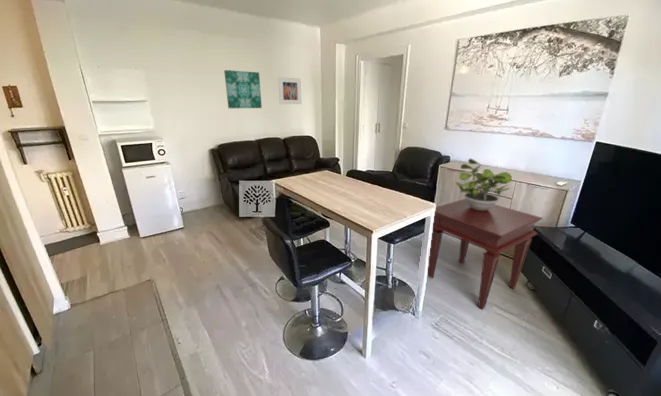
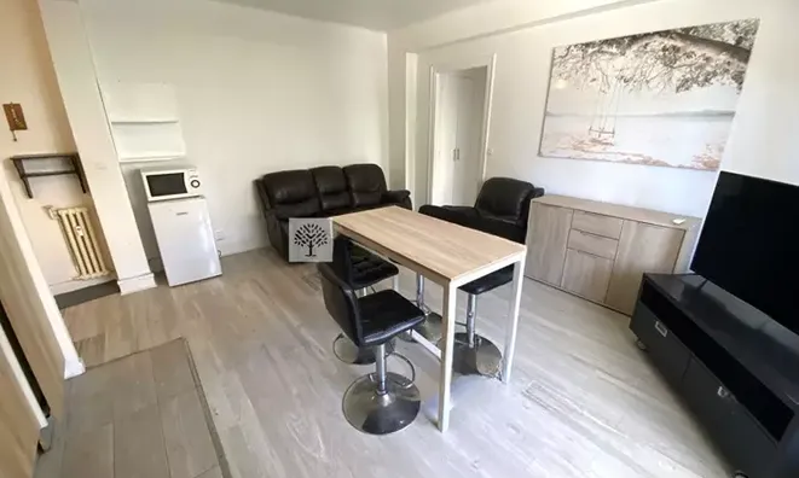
- side table [427,198,543,310]
- wall art [223,69,263,109]
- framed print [277,76,302,105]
- potted plant [454,158,513,210]
